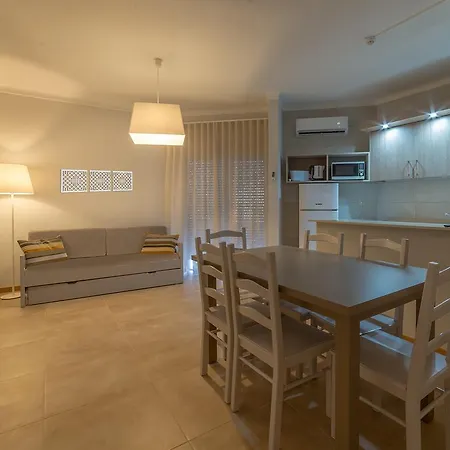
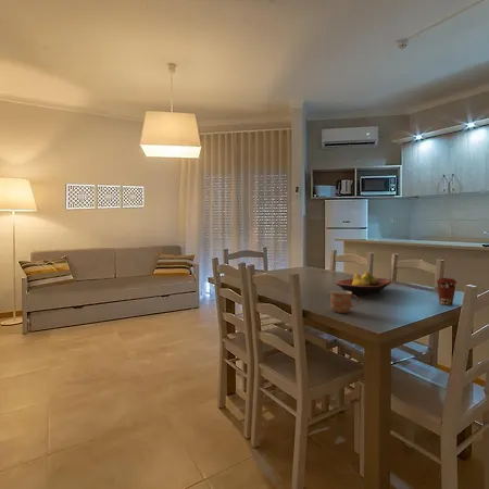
+ fruit bowl [335,271,392,297]
+ coffee cup [436,277,457,306]
+ mug [329,289,360,314]
